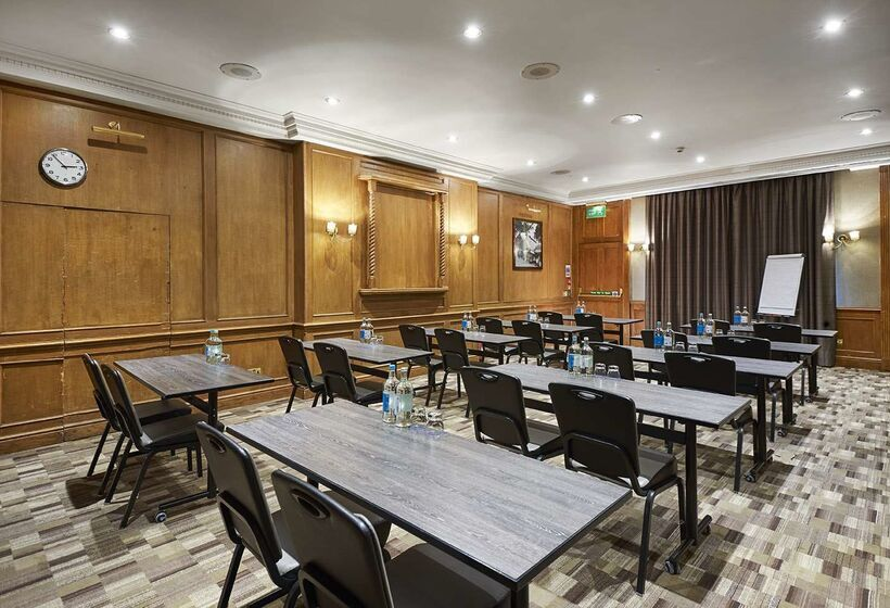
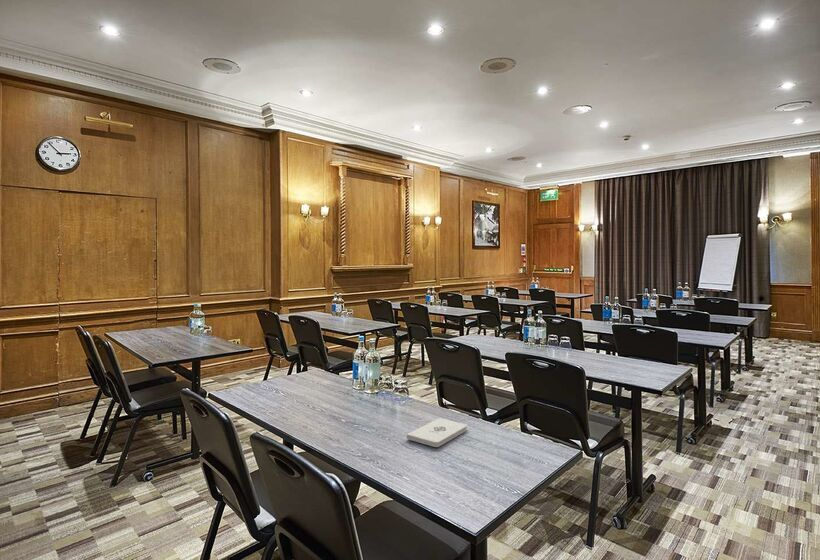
+ notepad [406,417,468,448]
